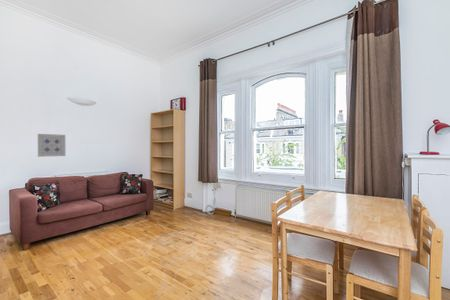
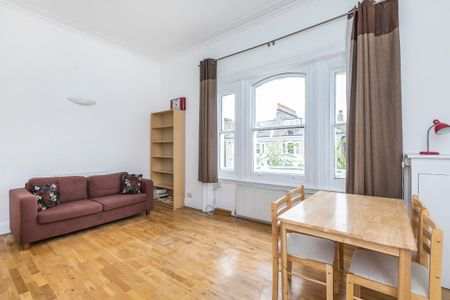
- wall art [37,133,66,158]
